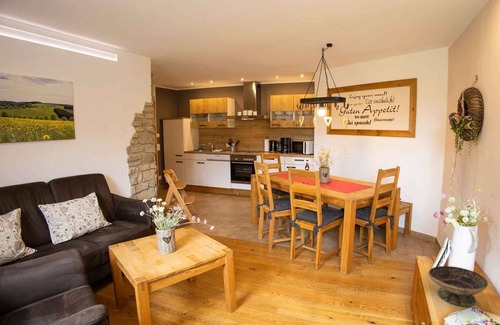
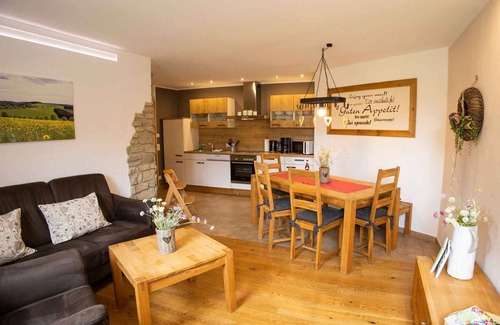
- decorative bowl [427,265,489,307]
